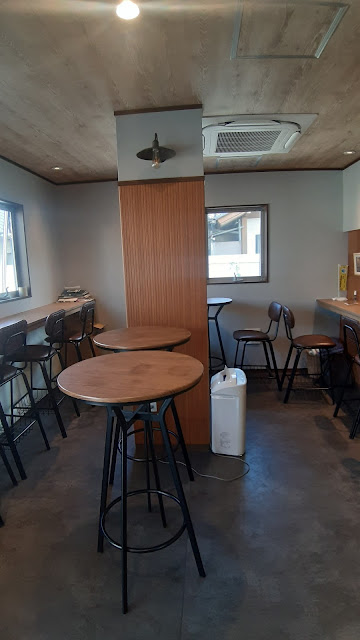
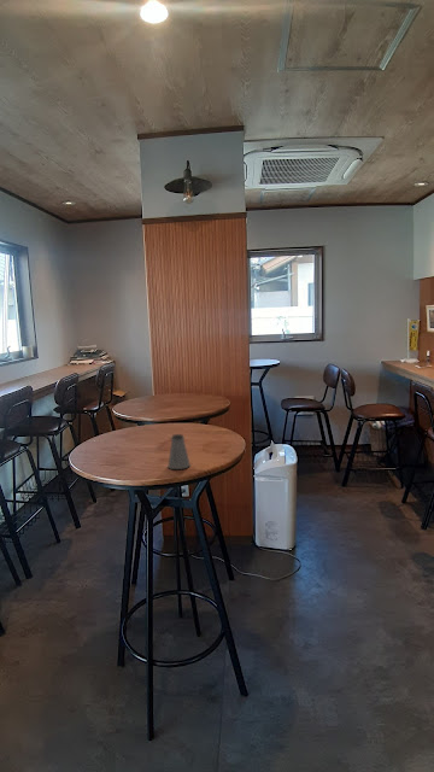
+ saltshaker [166,433,192,470]
